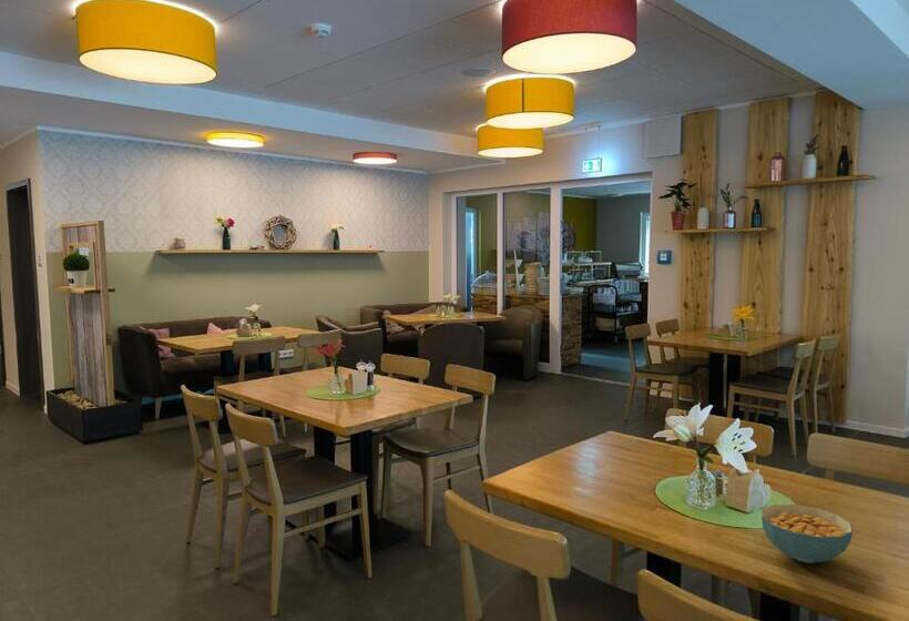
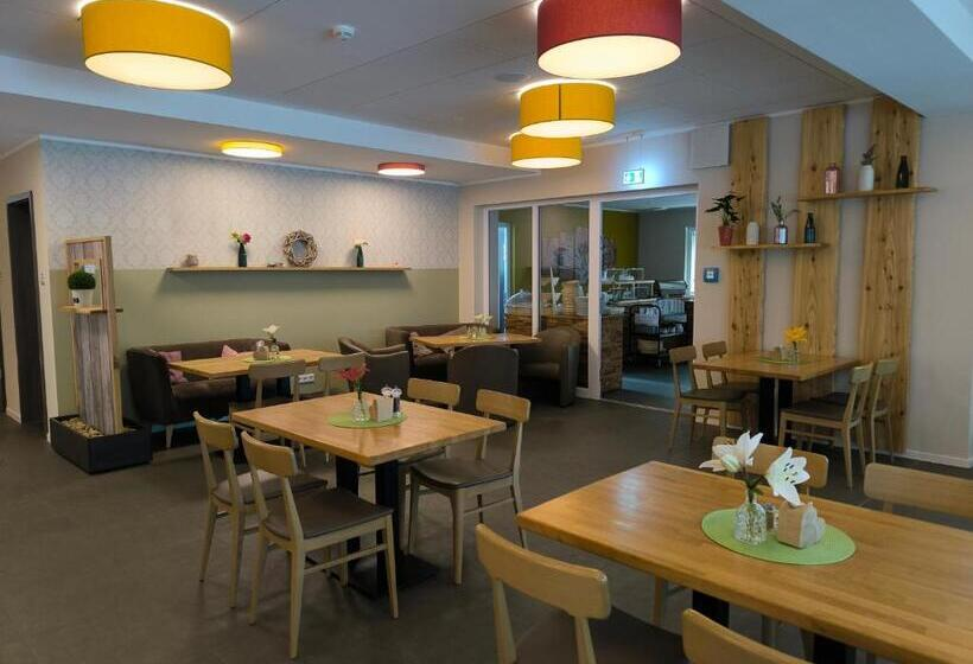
- cereal bowl [760,503,854,564]
